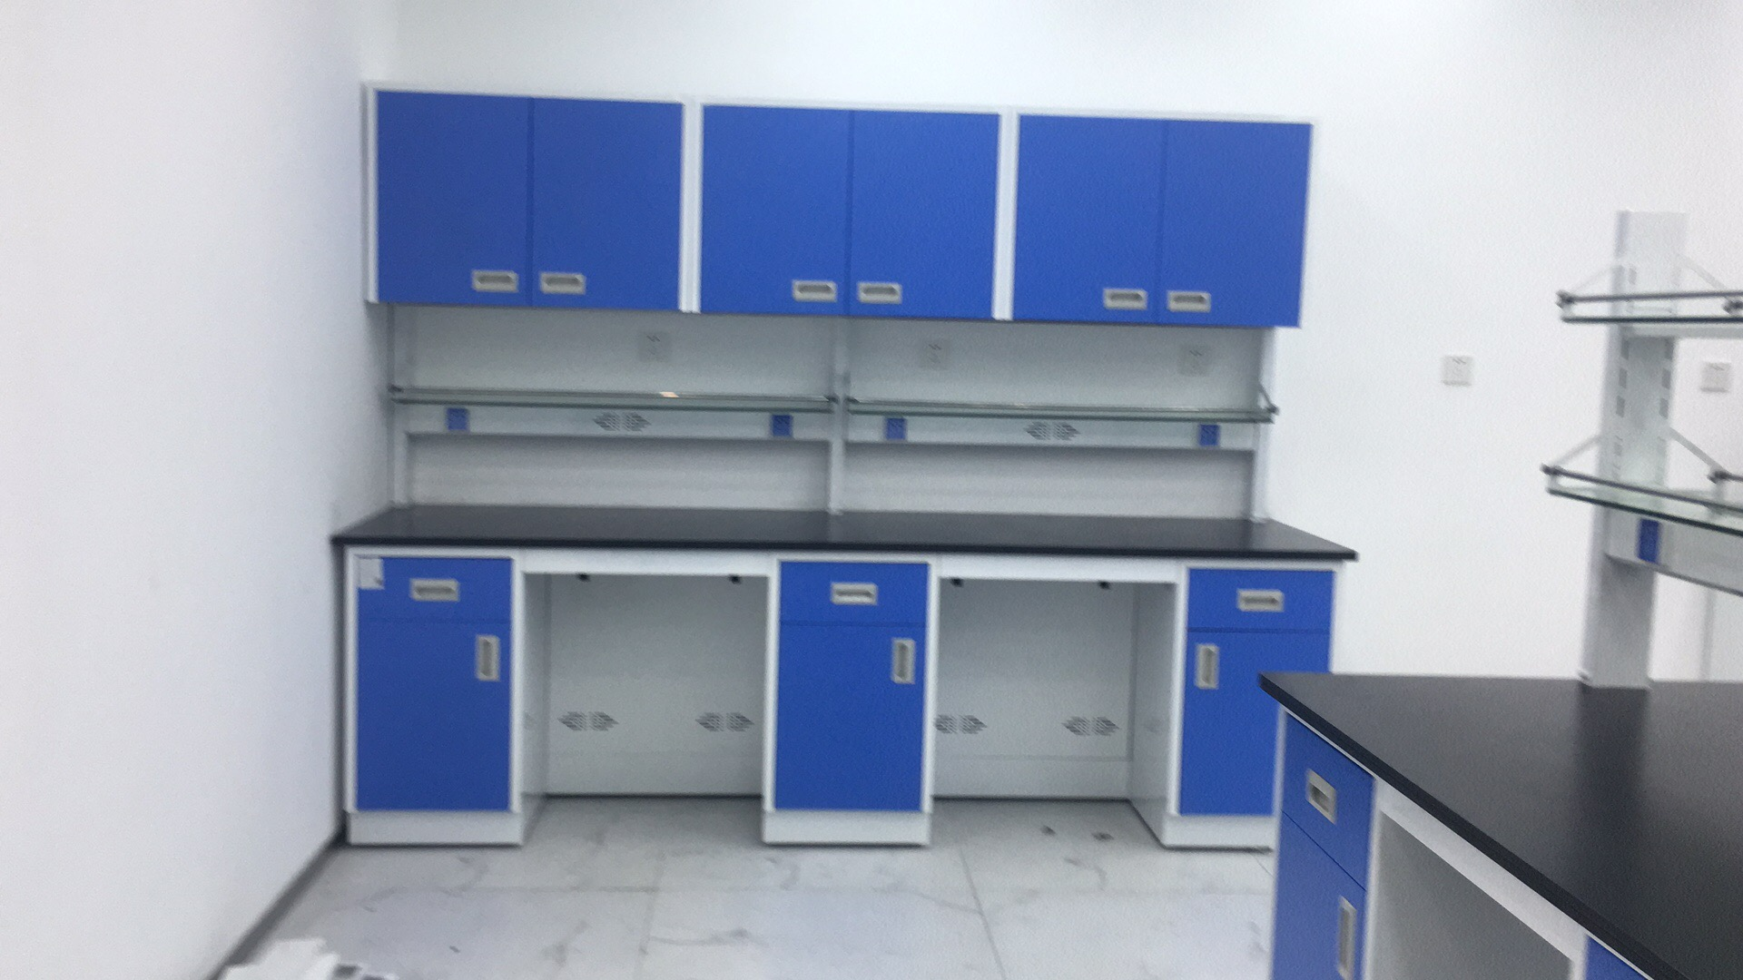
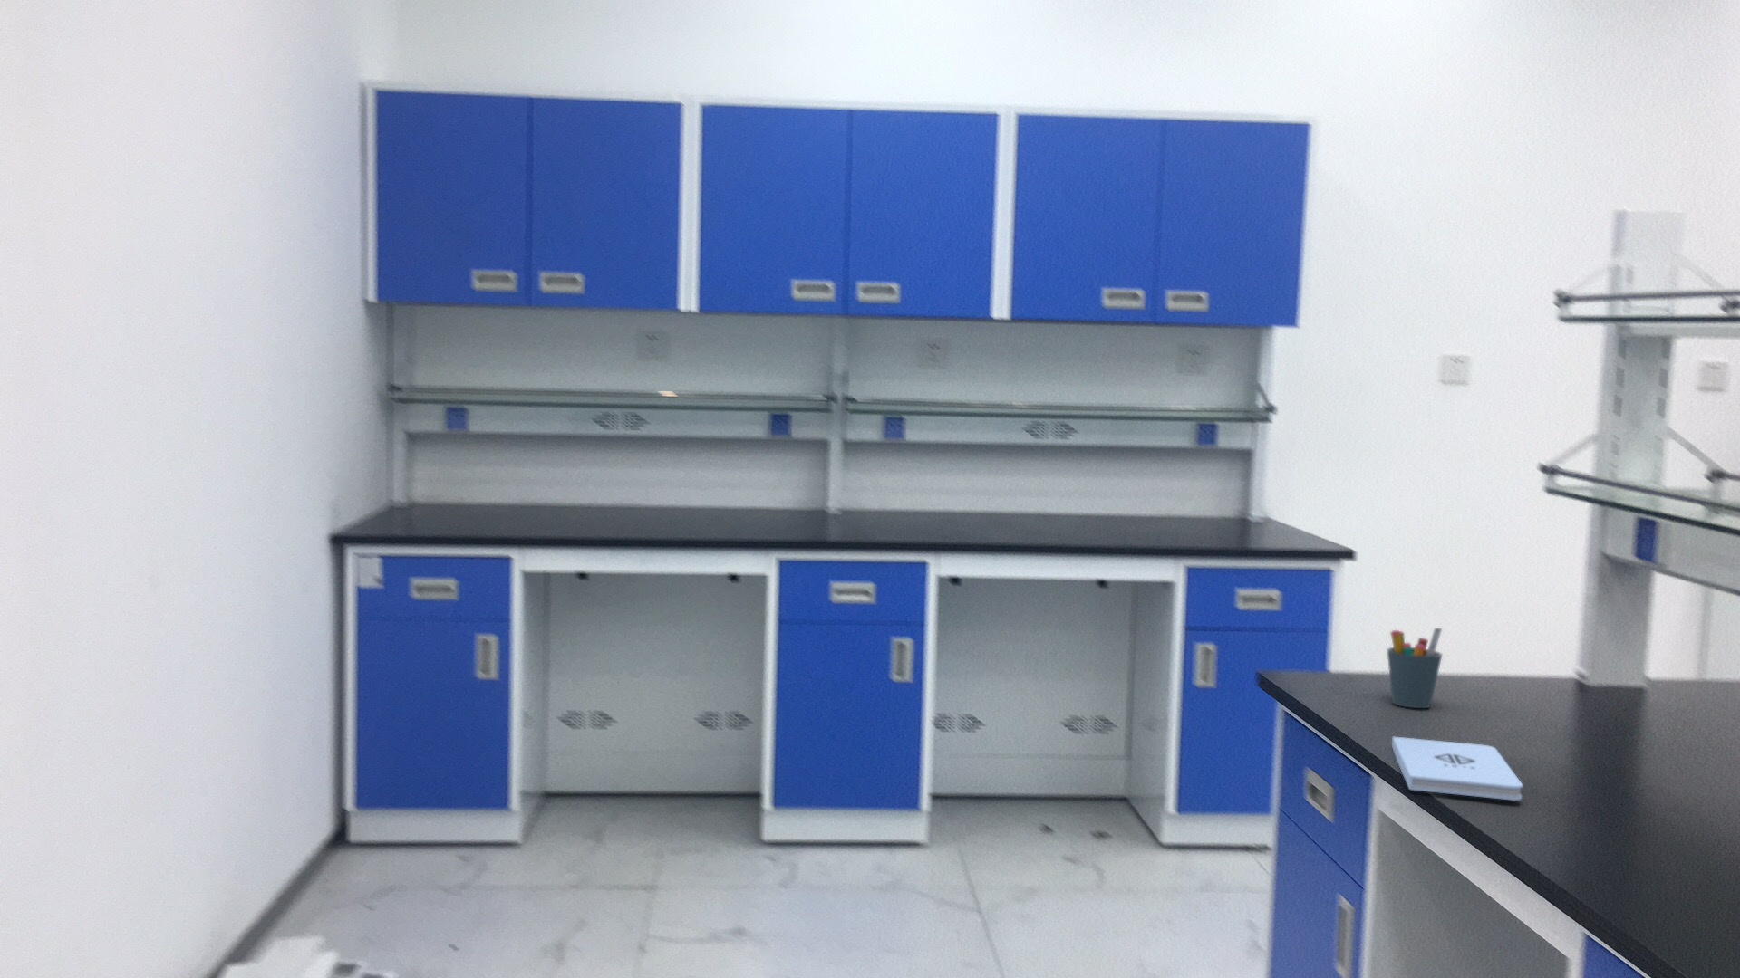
+ notepad [1391,737,1524,801]
+ pen holder [1386,627,1442,709]
